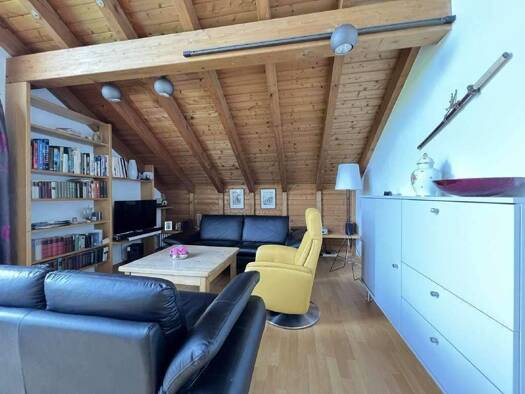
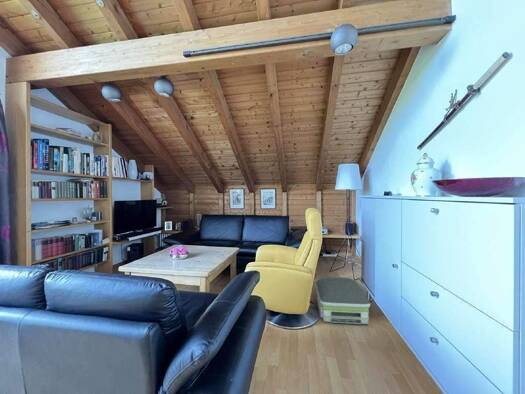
+ air purifier [315,276,371,326]
